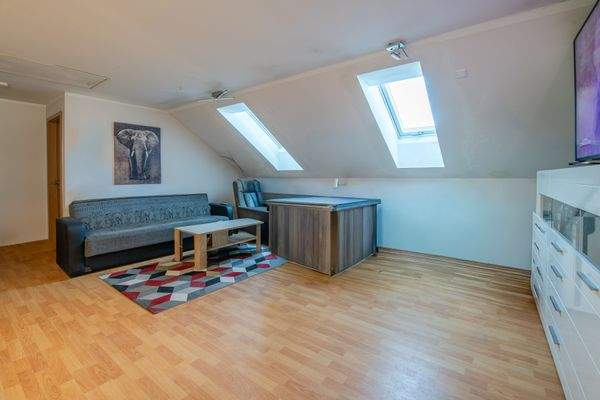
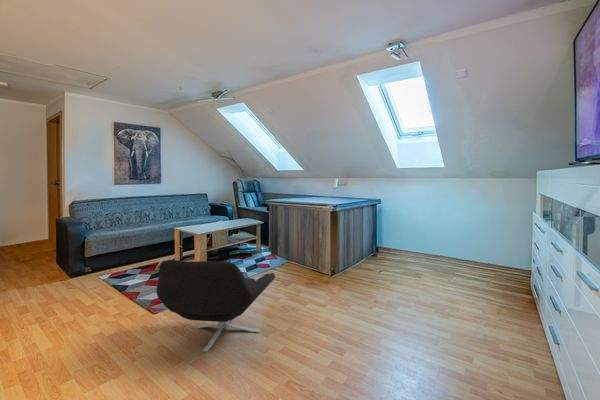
+ lounge chair [155,259,276,352]
